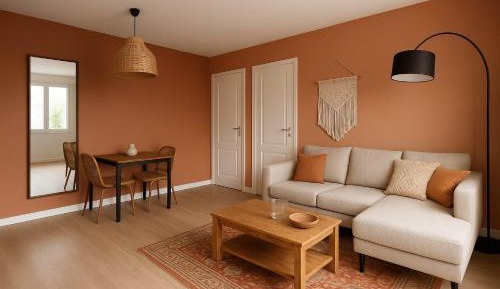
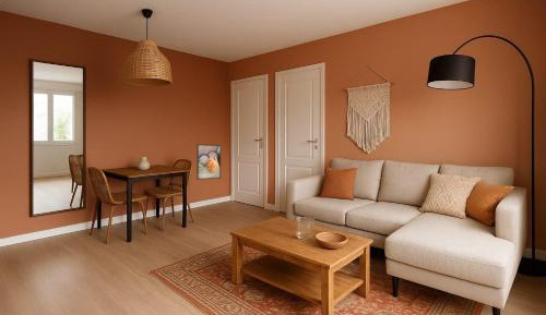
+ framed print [195,143,222,181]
